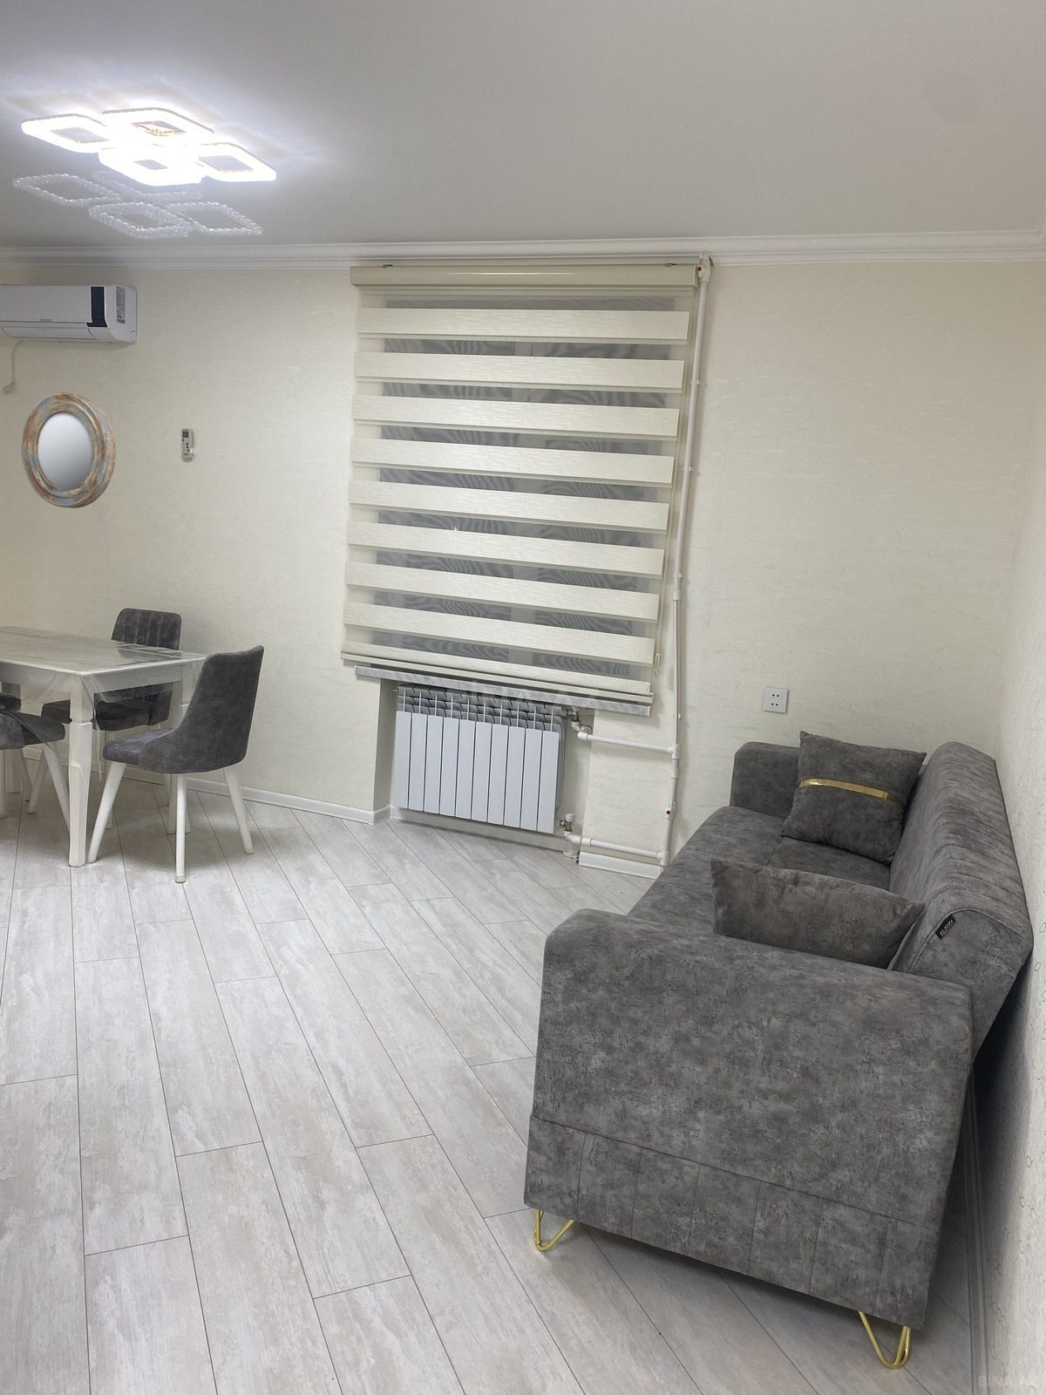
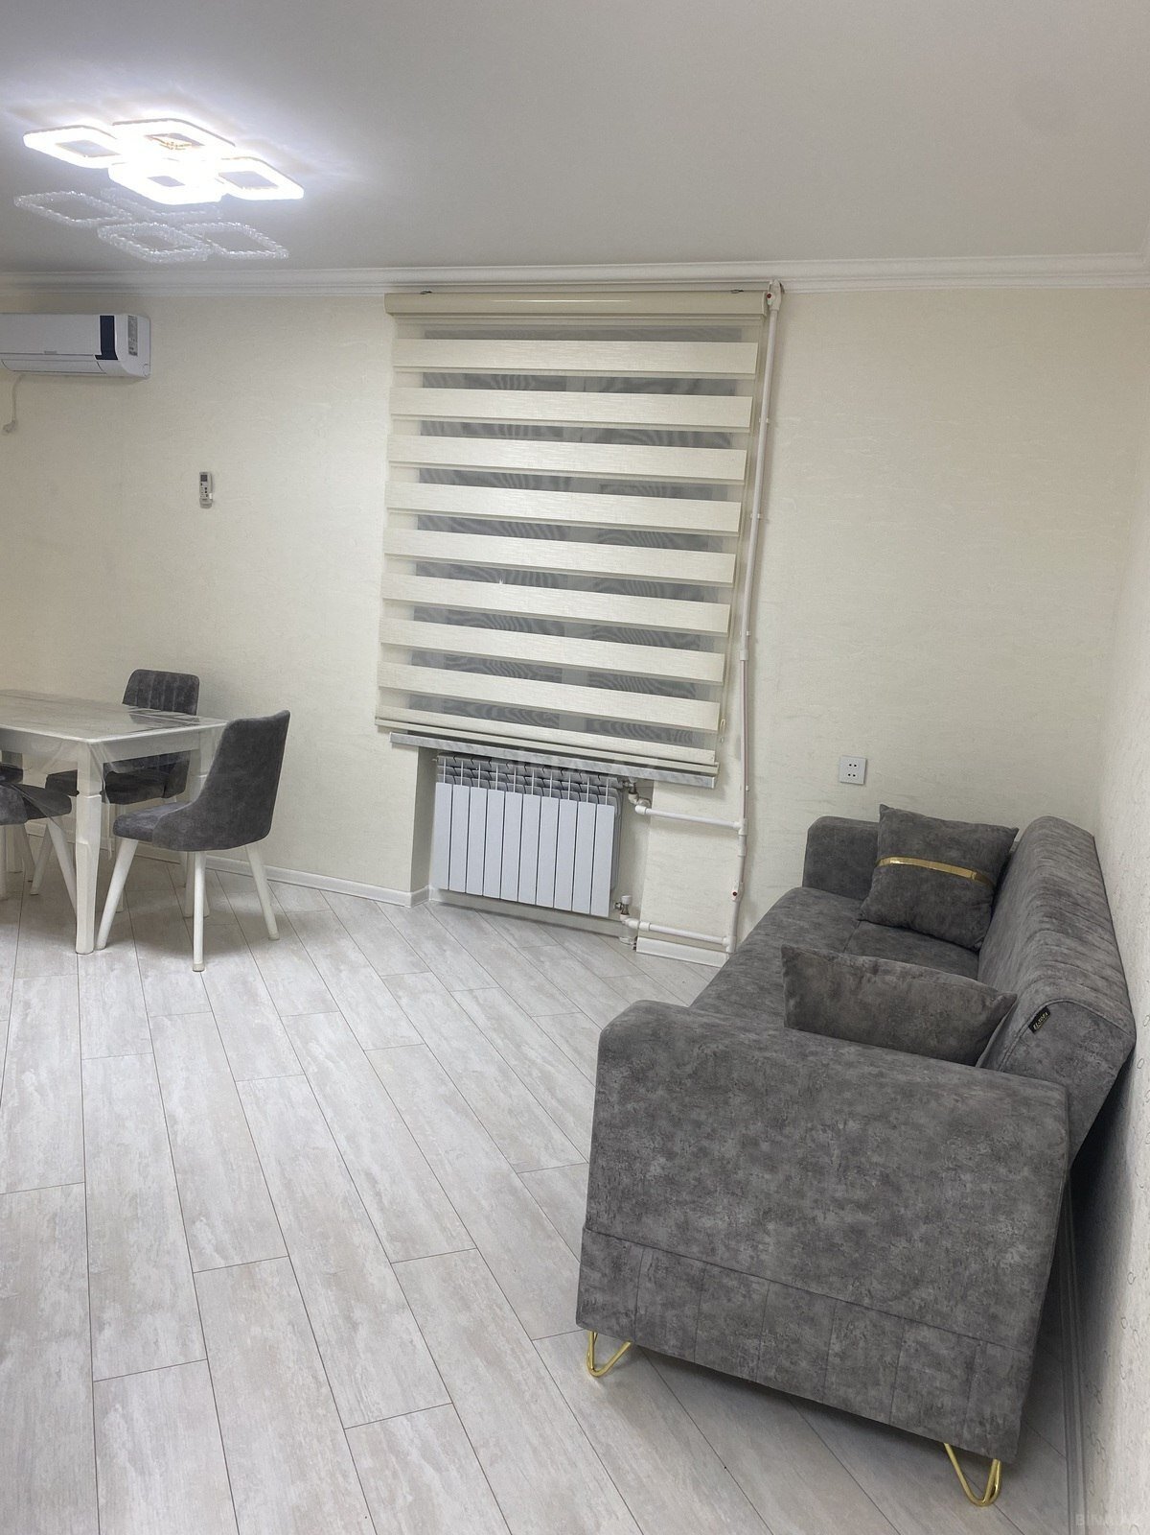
- home mirror [21,391,116,510]
